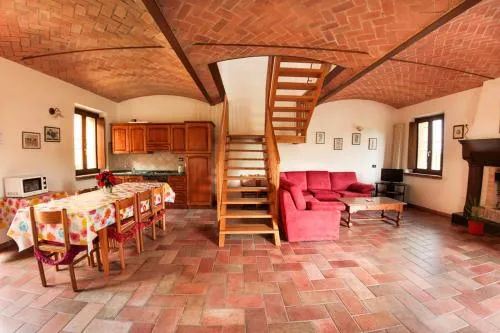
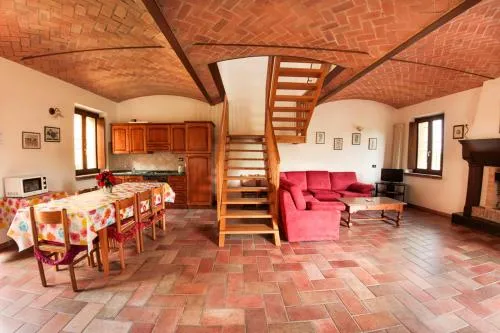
- house plant [459,193,496,236]
